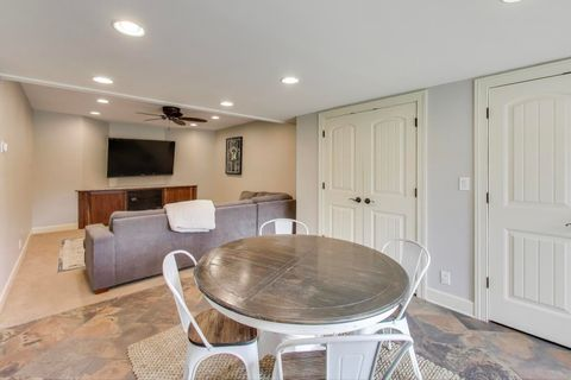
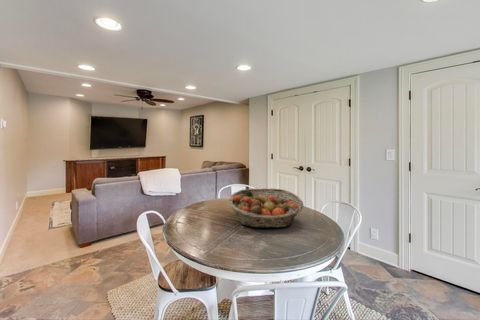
+ fruit basket [228,187,304,229]
